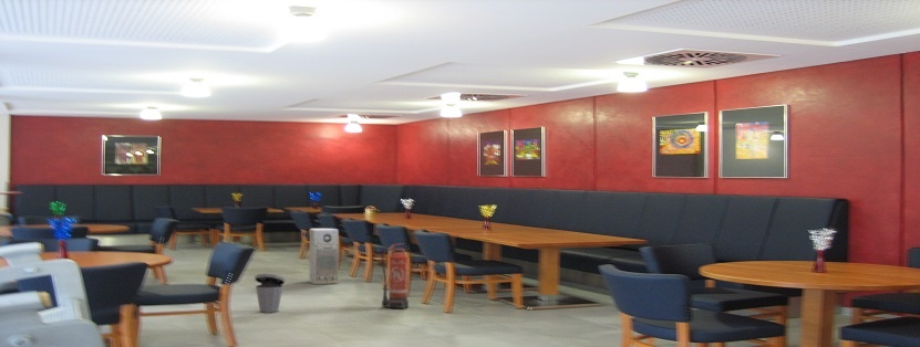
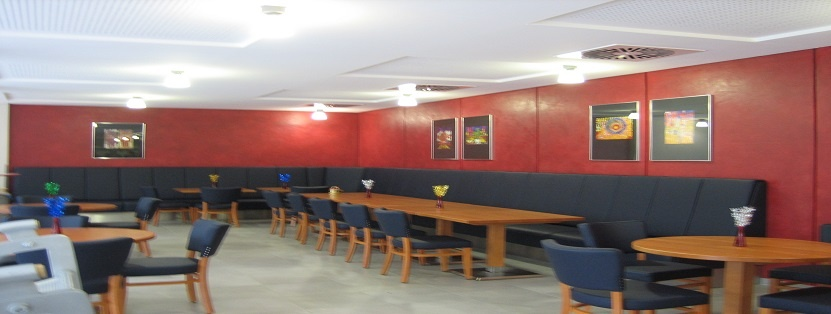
- air purifier [309,228,340,285]
- fire extinguisher [381,242,410,309]
- trash can [254,273,287,314]
